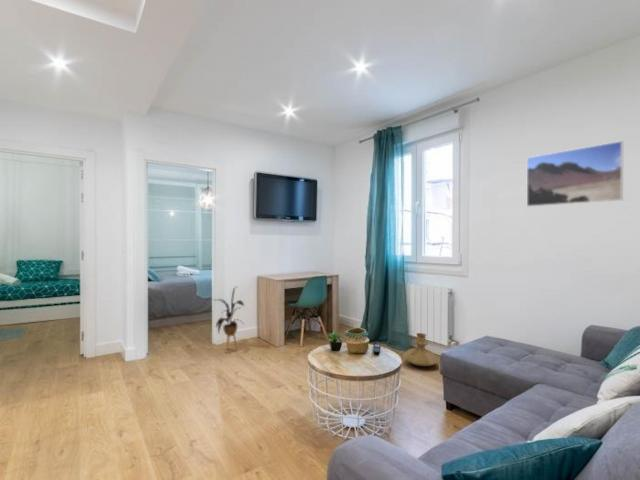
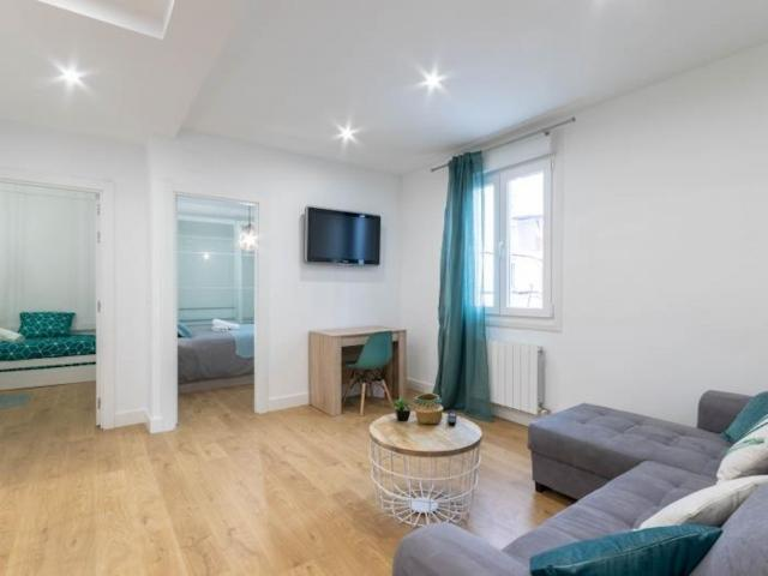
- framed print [526,140,624,208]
- vase [402,332,440,367]
- house plant [210,286,246,354]
